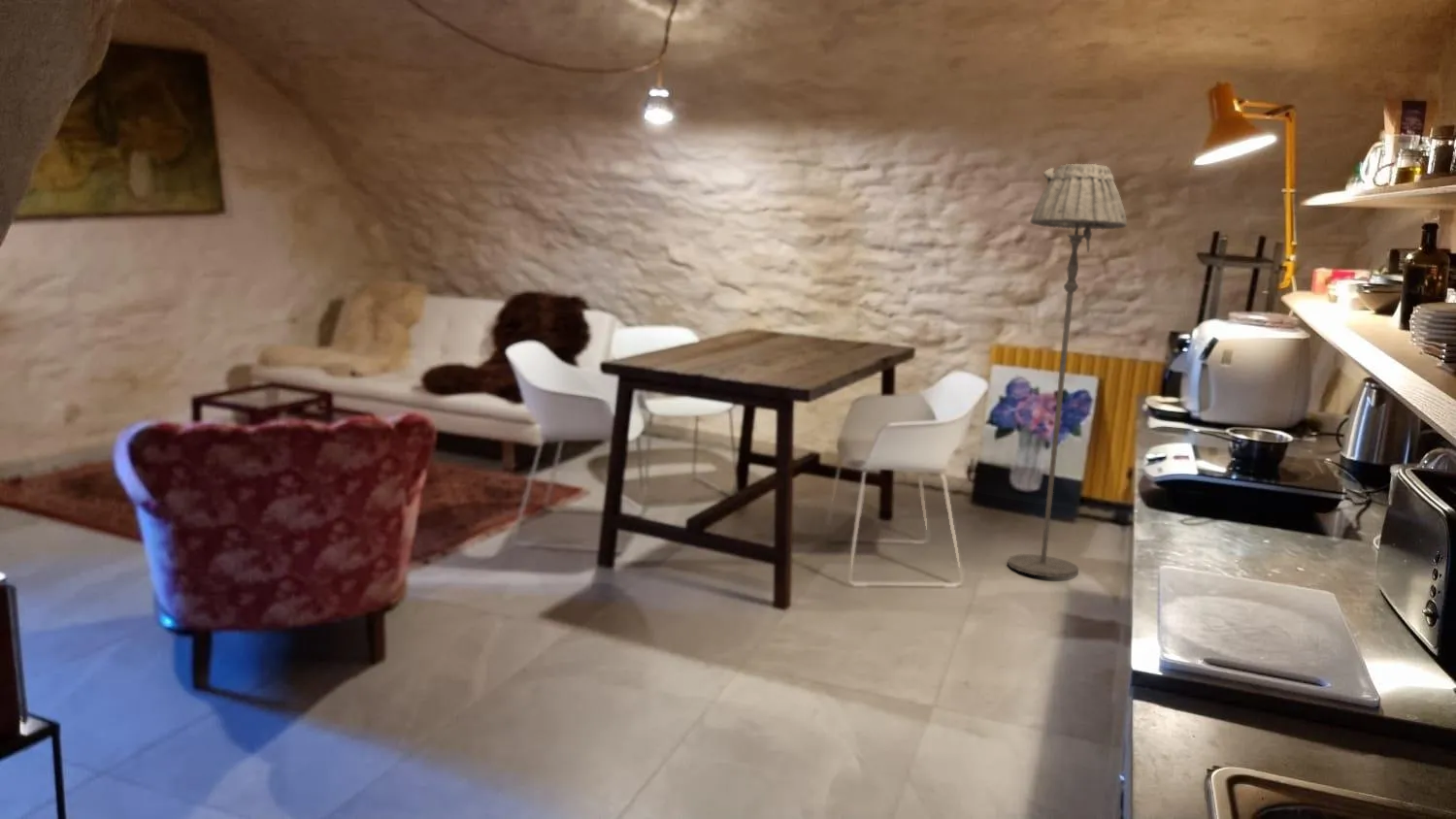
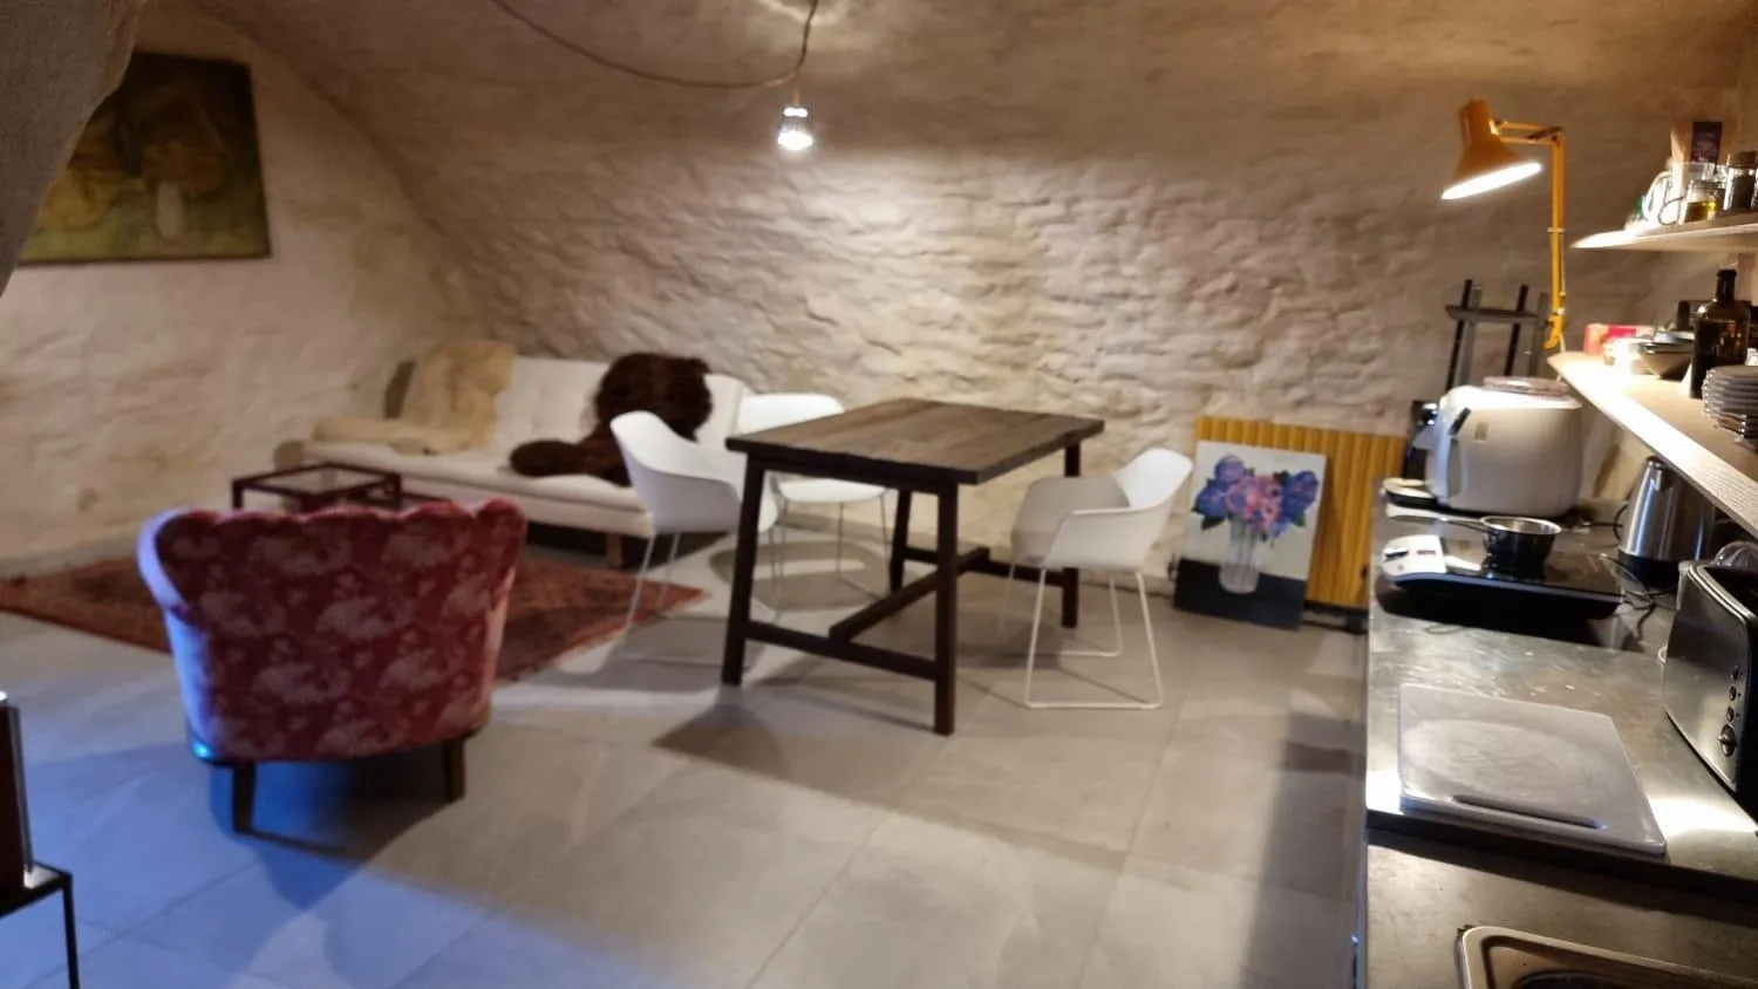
- floor lamp [1007,163,1128,578]
